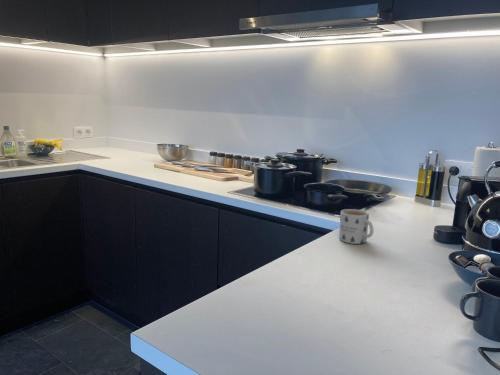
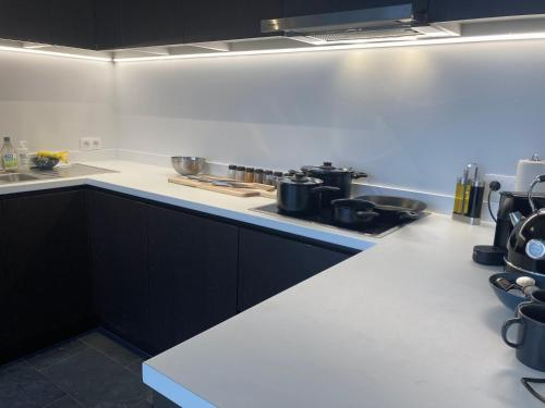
- mug [338,208,374,245]
